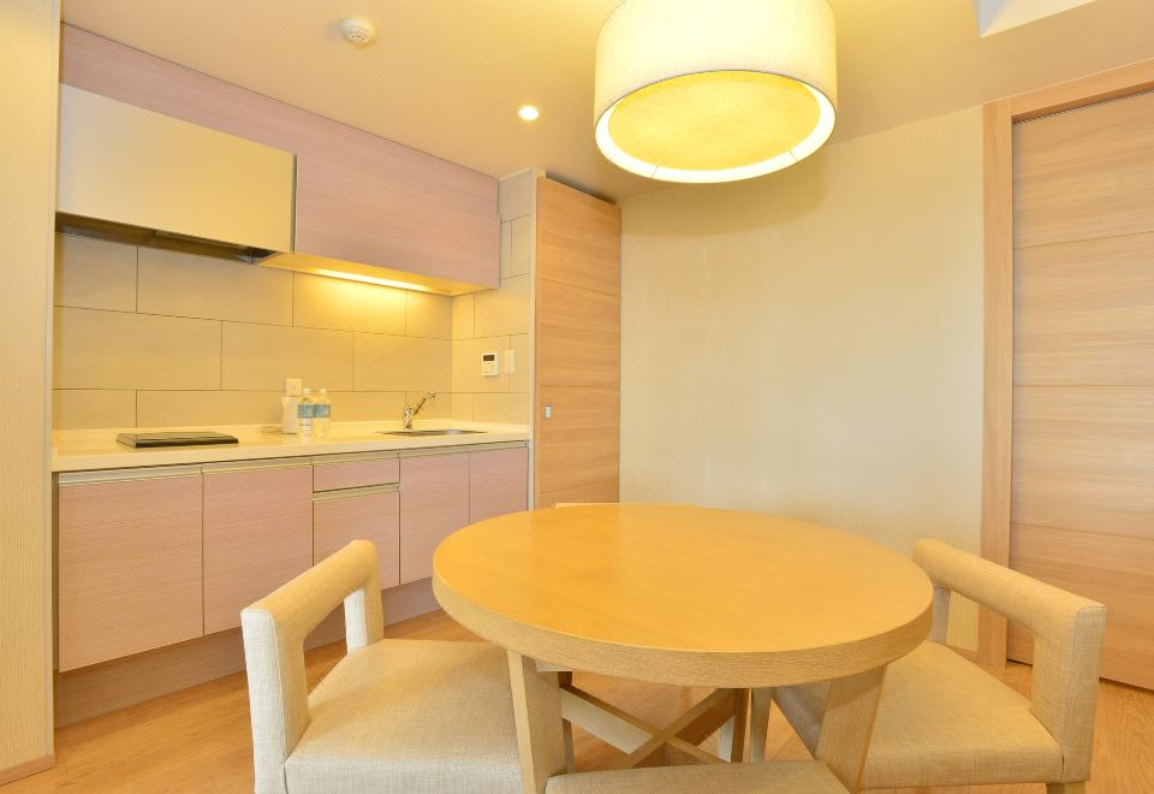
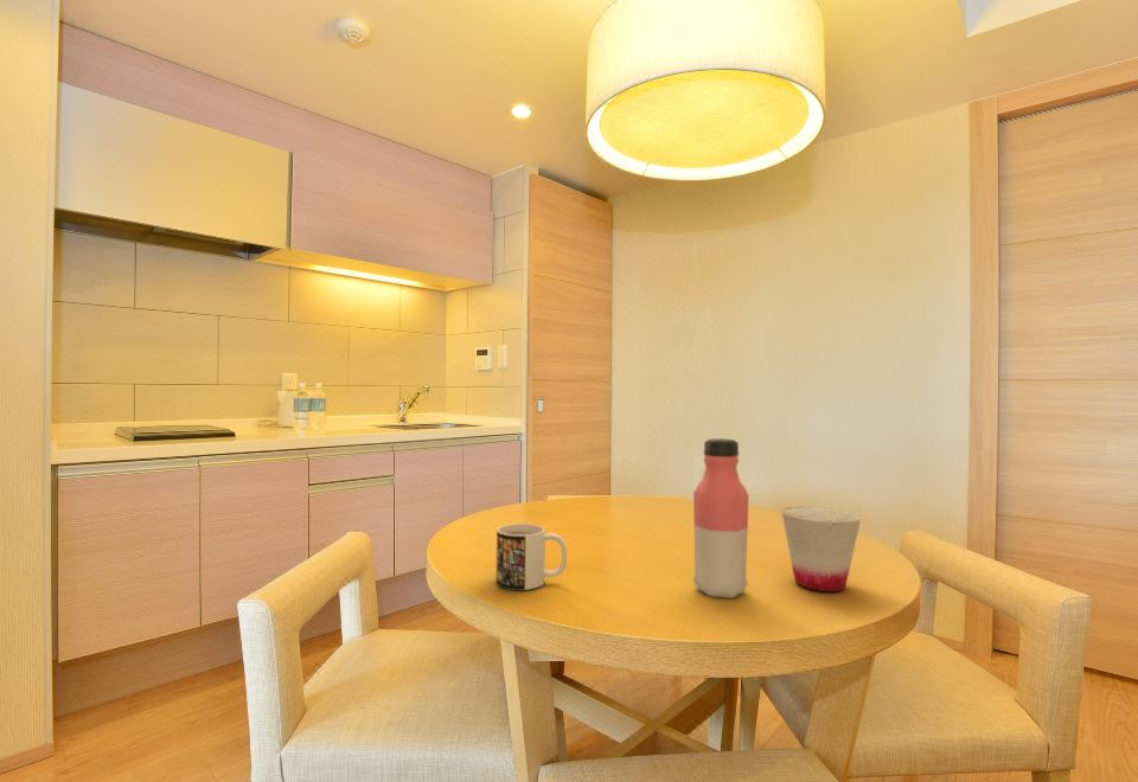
+ cup [780,506,862,592]
+ mug [496,523,568,591]
+ water bottle [692,437,750,600]
